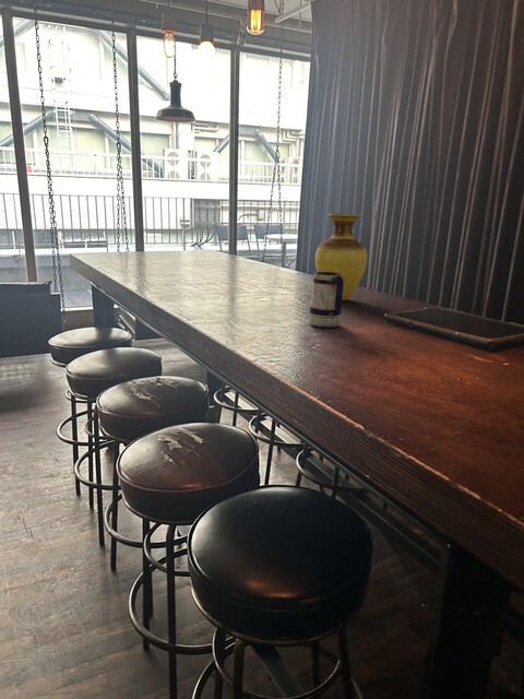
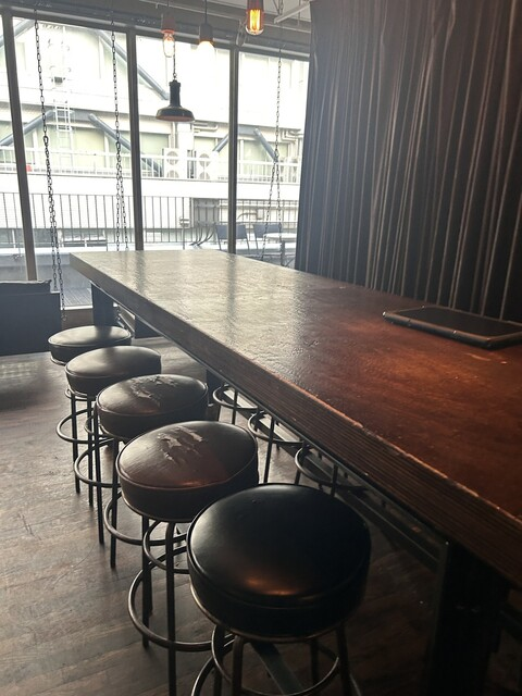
- vase [314,212,368,301]
- beer mug [308,271,344,329]
